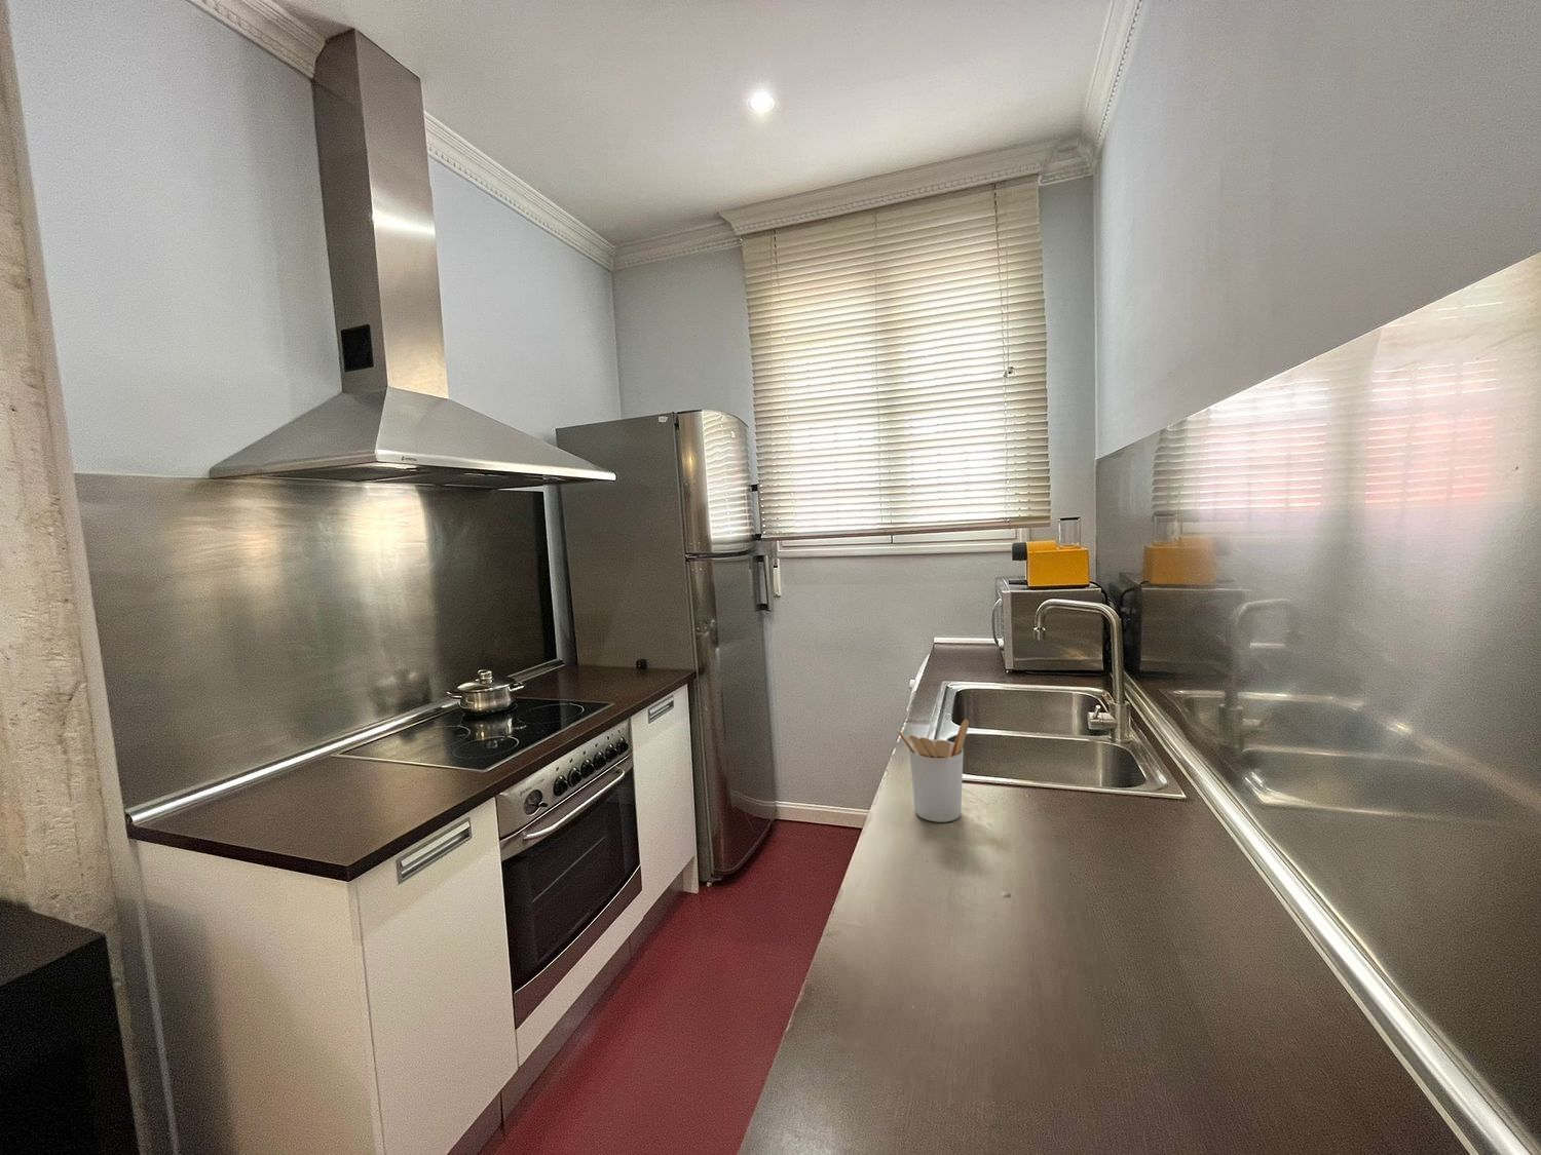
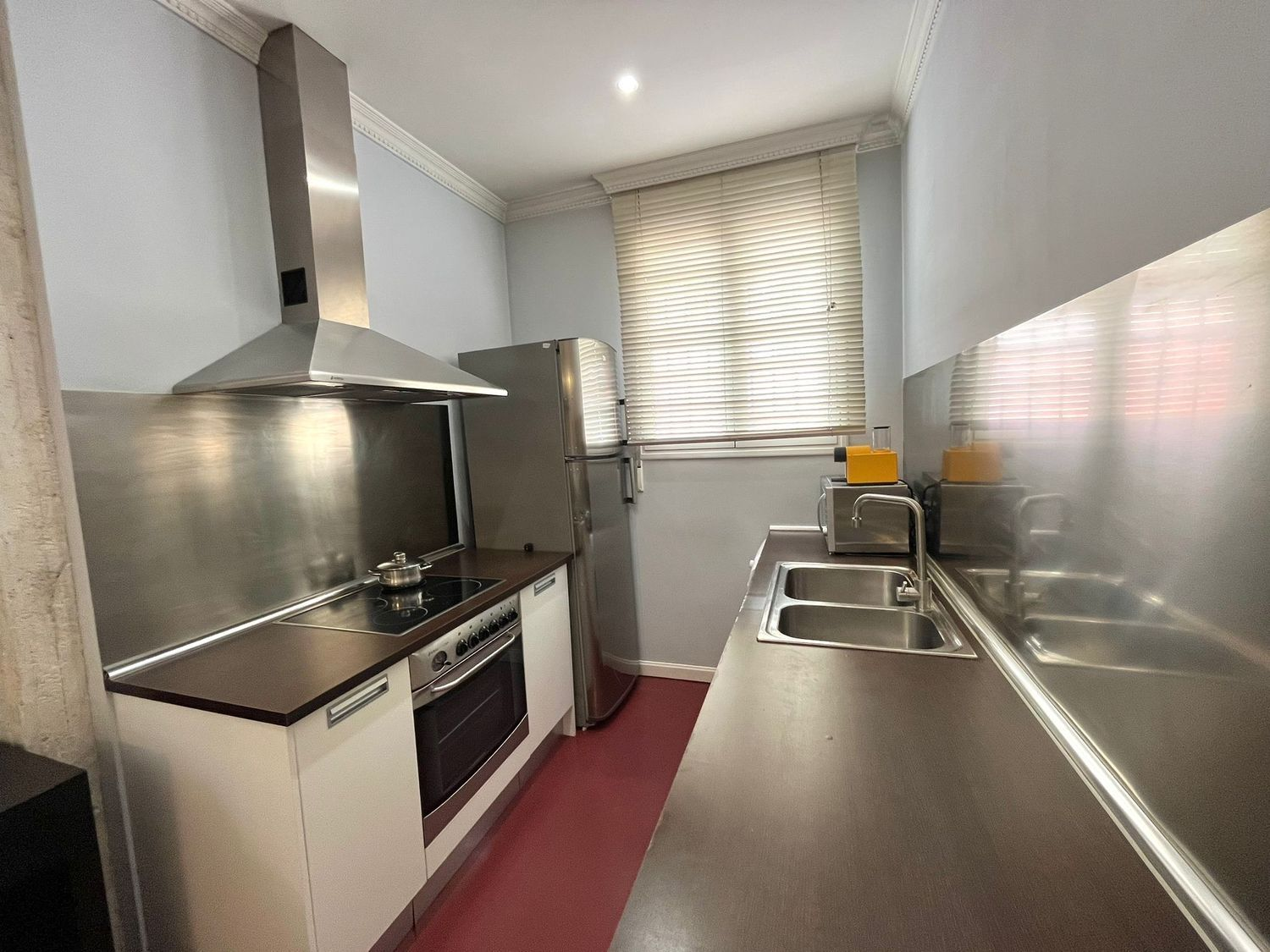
- utensil holder [897,718,969,824]
